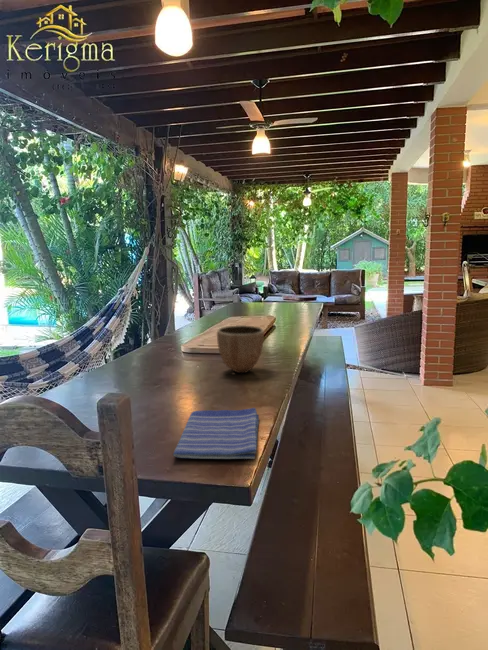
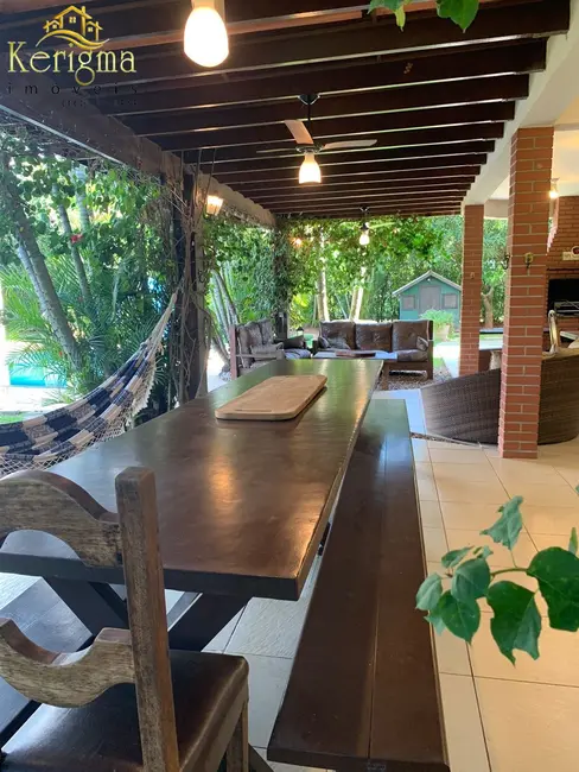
- decorative bowl [216,324,265,374]
- dish towel [172,407,260,460]
